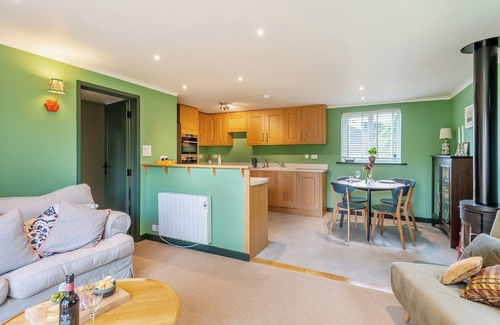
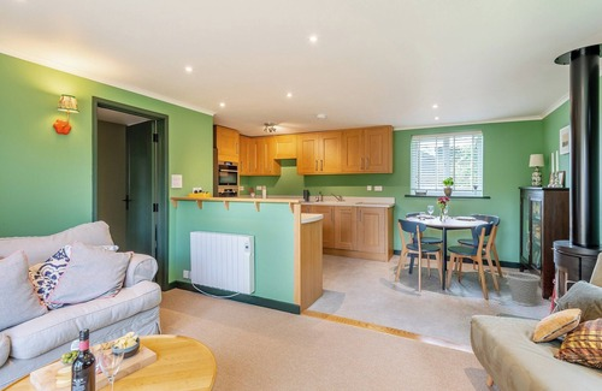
+ wastebasket [506,271,542,307]
